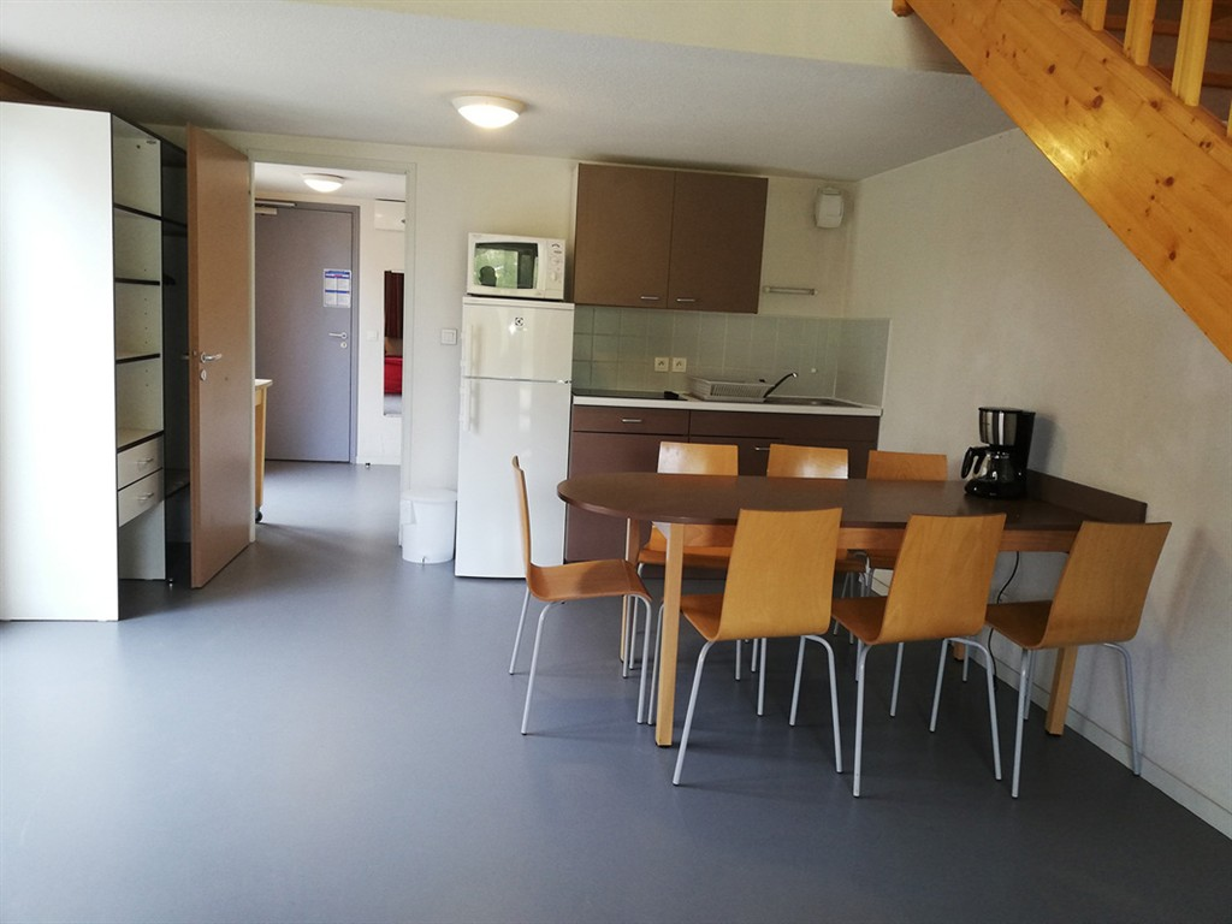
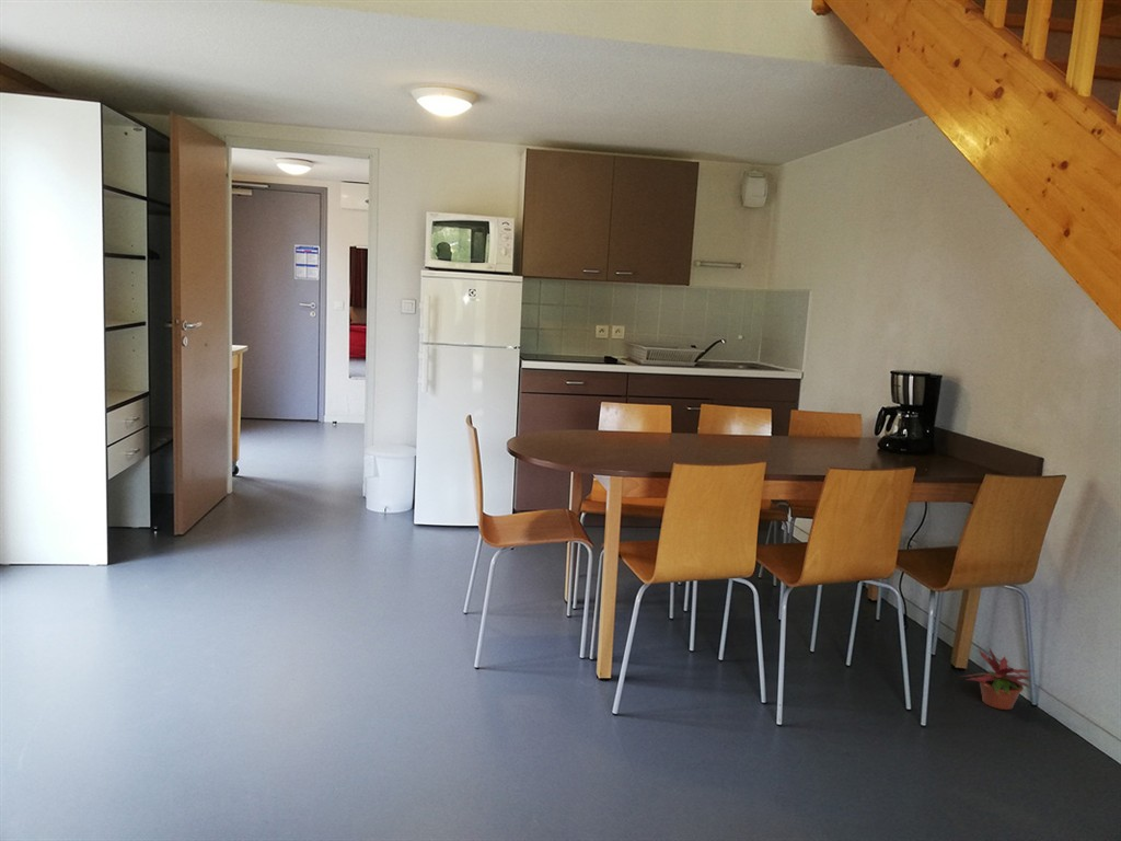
+ potted plant [961,645,1035,711]
